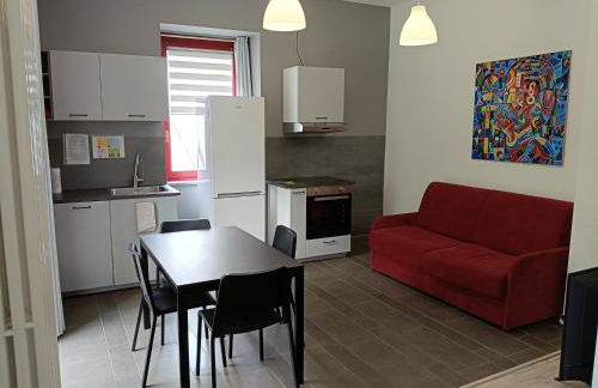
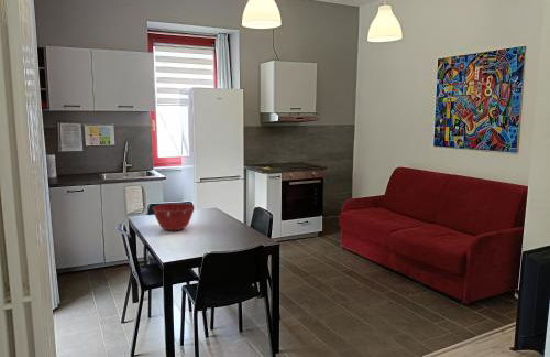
+ mixing bowl [152,203,196,231]
